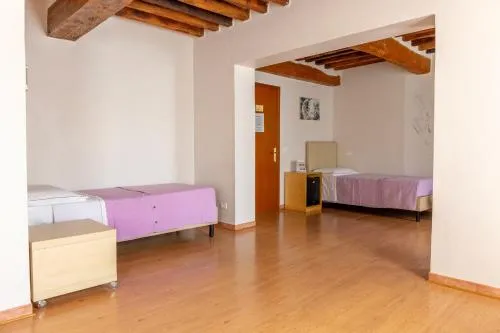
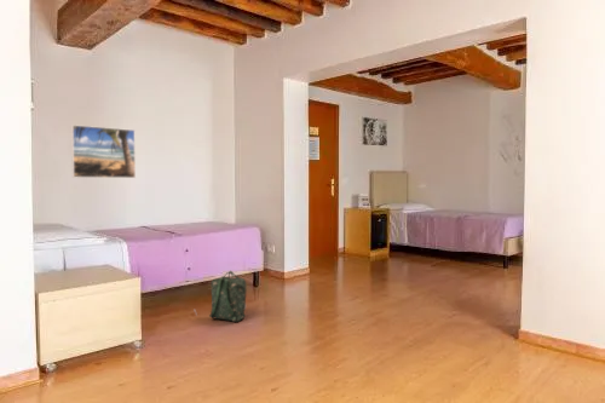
+ backpack [192,270,248,323]
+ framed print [70,123,137,179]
